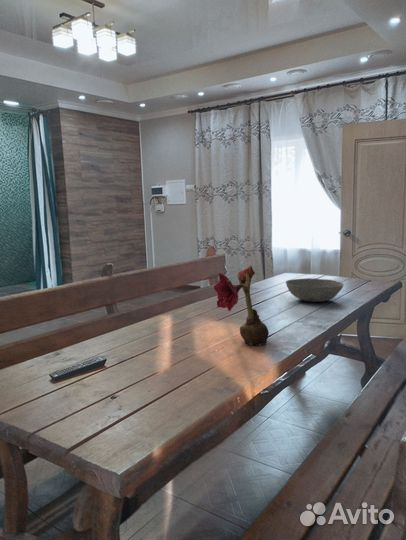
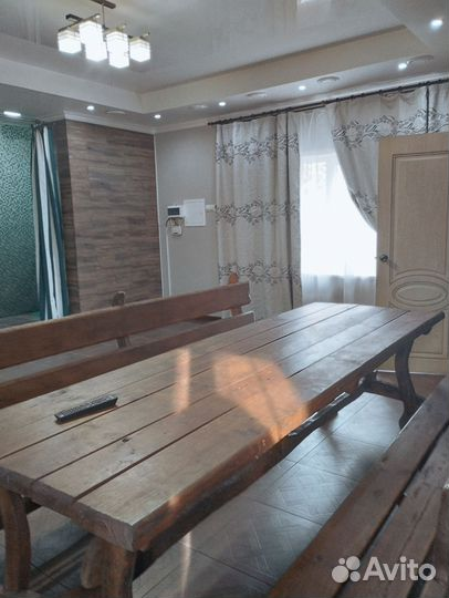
- bowl [285,277,344,303]
- flower [213,264,270,346]
